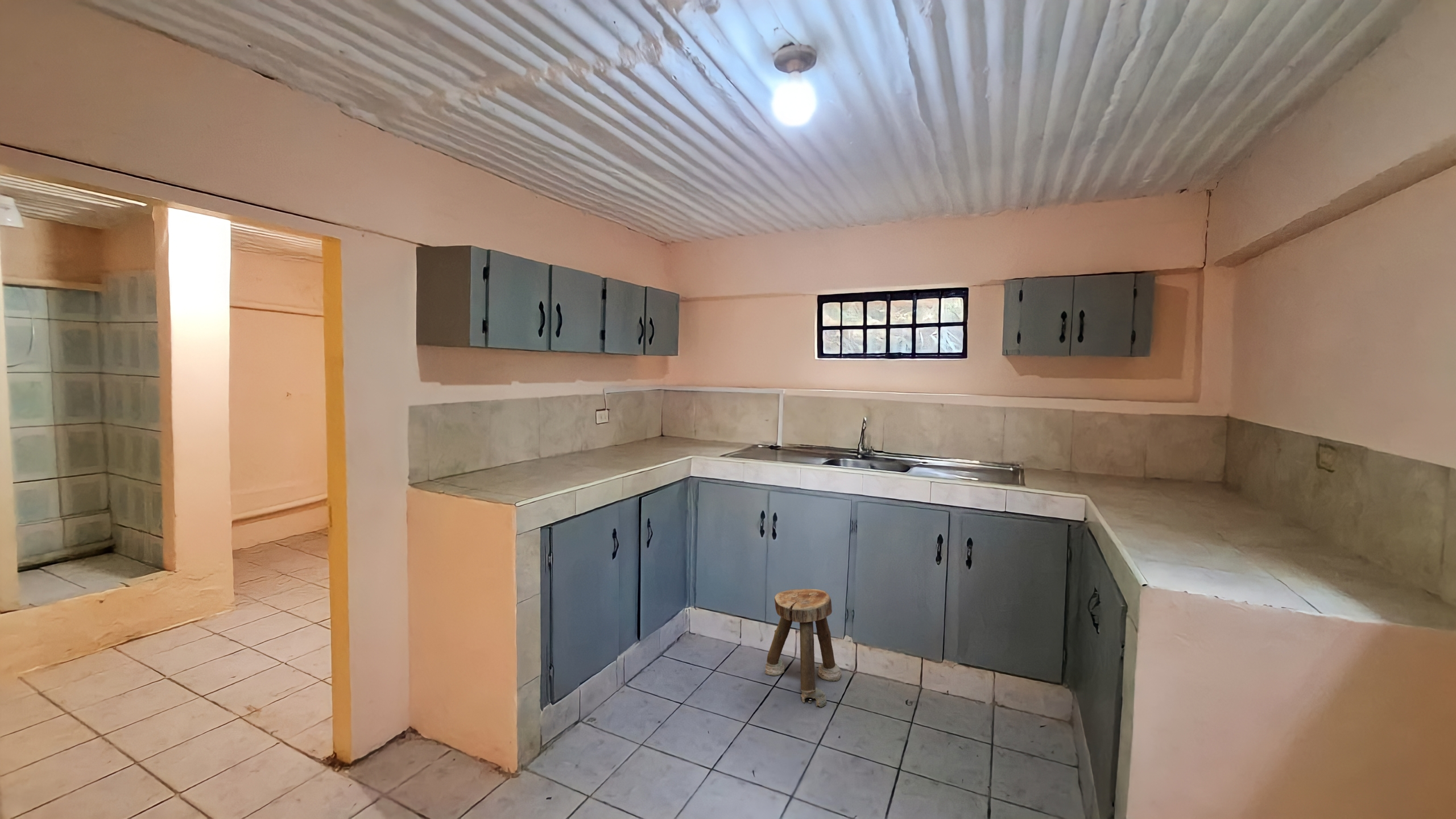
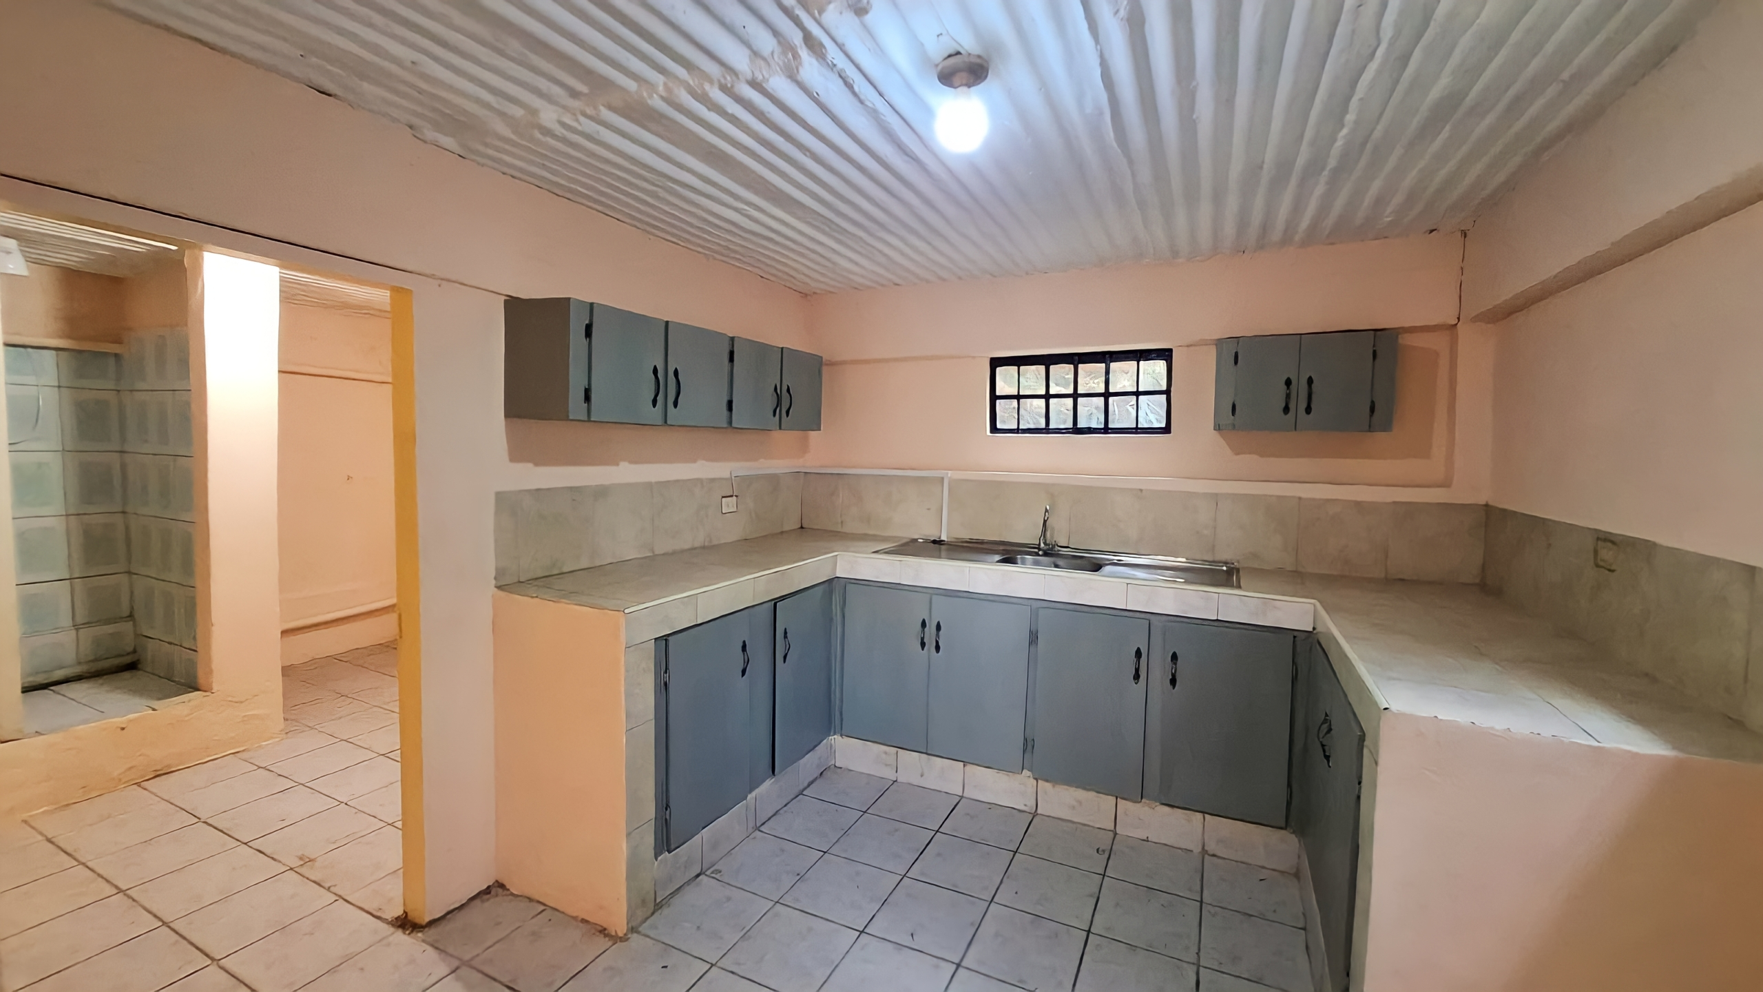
- stool [764,588,842,708]
